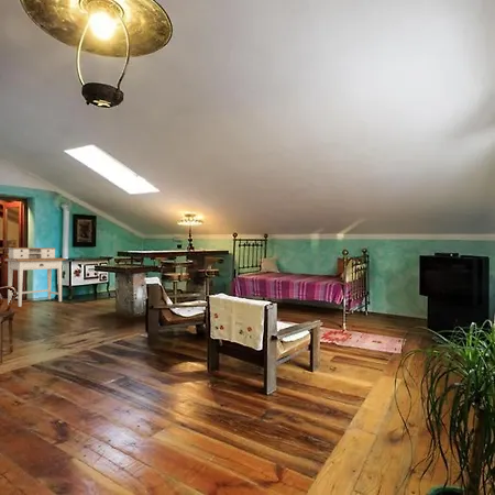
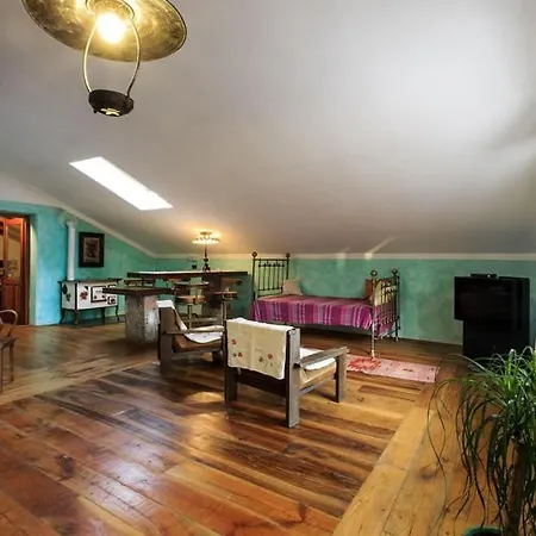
- desk [3,246,67,308]
